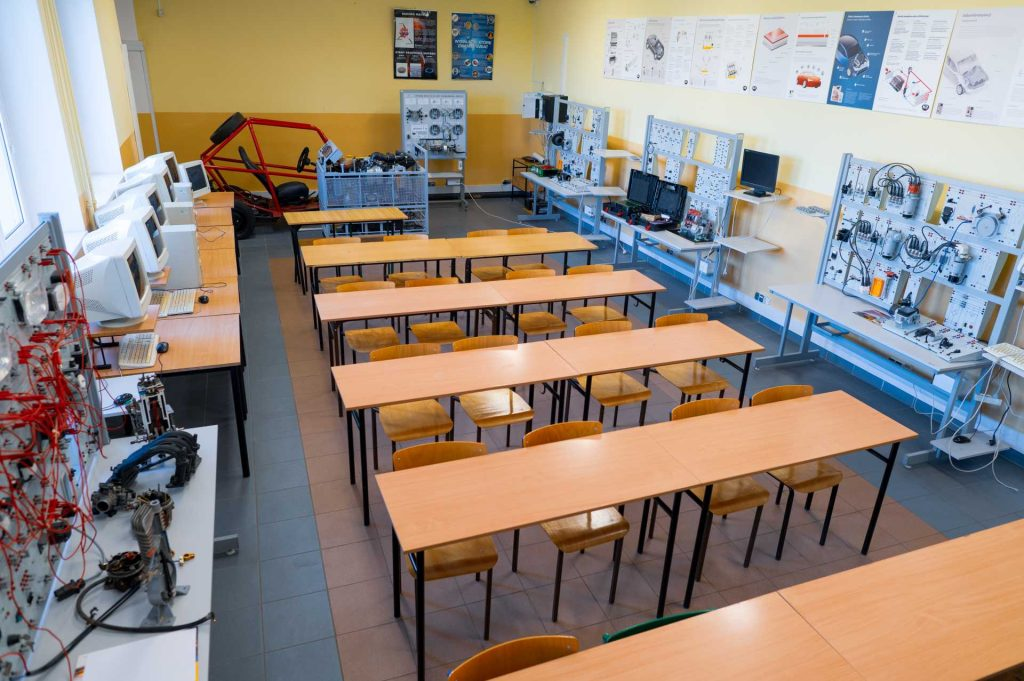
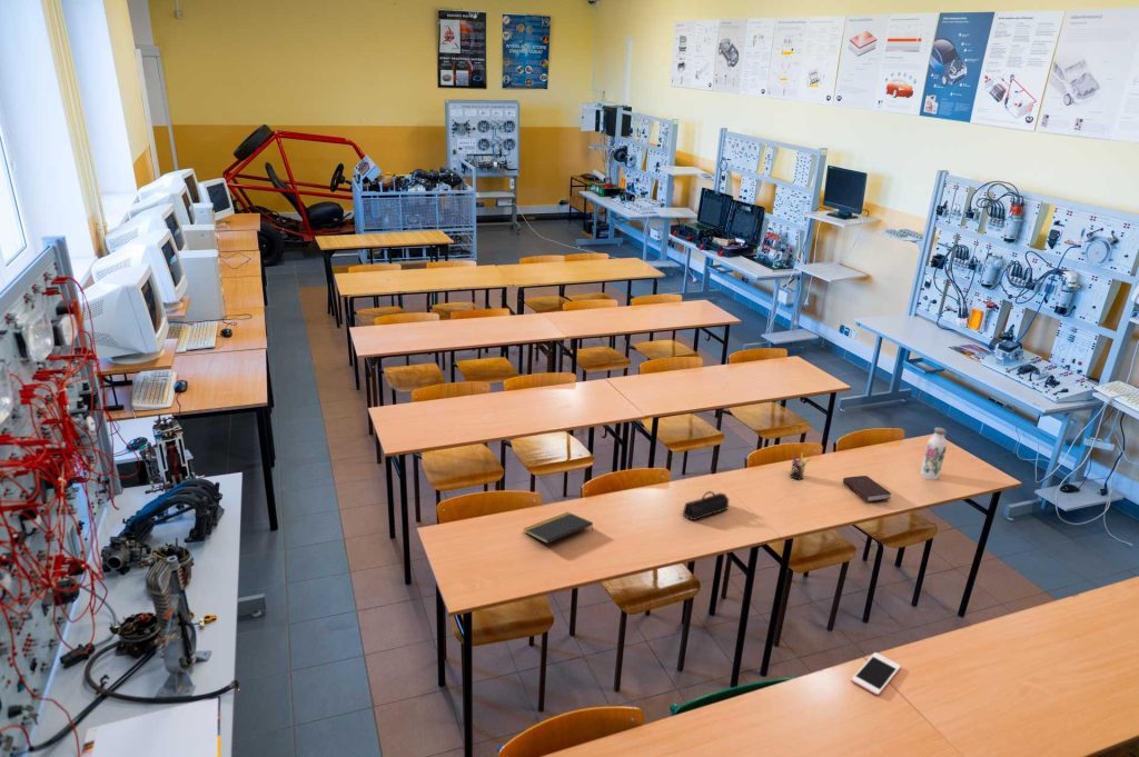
+ cell phone [851,651,902,696]
+ water bottle [920,427,948,481]
+ notepad [523,511,594,545]
+ pen holder [789,451,811,480]
+ pencil case [682,490,730,521]
+ book [842,475,893,502]
